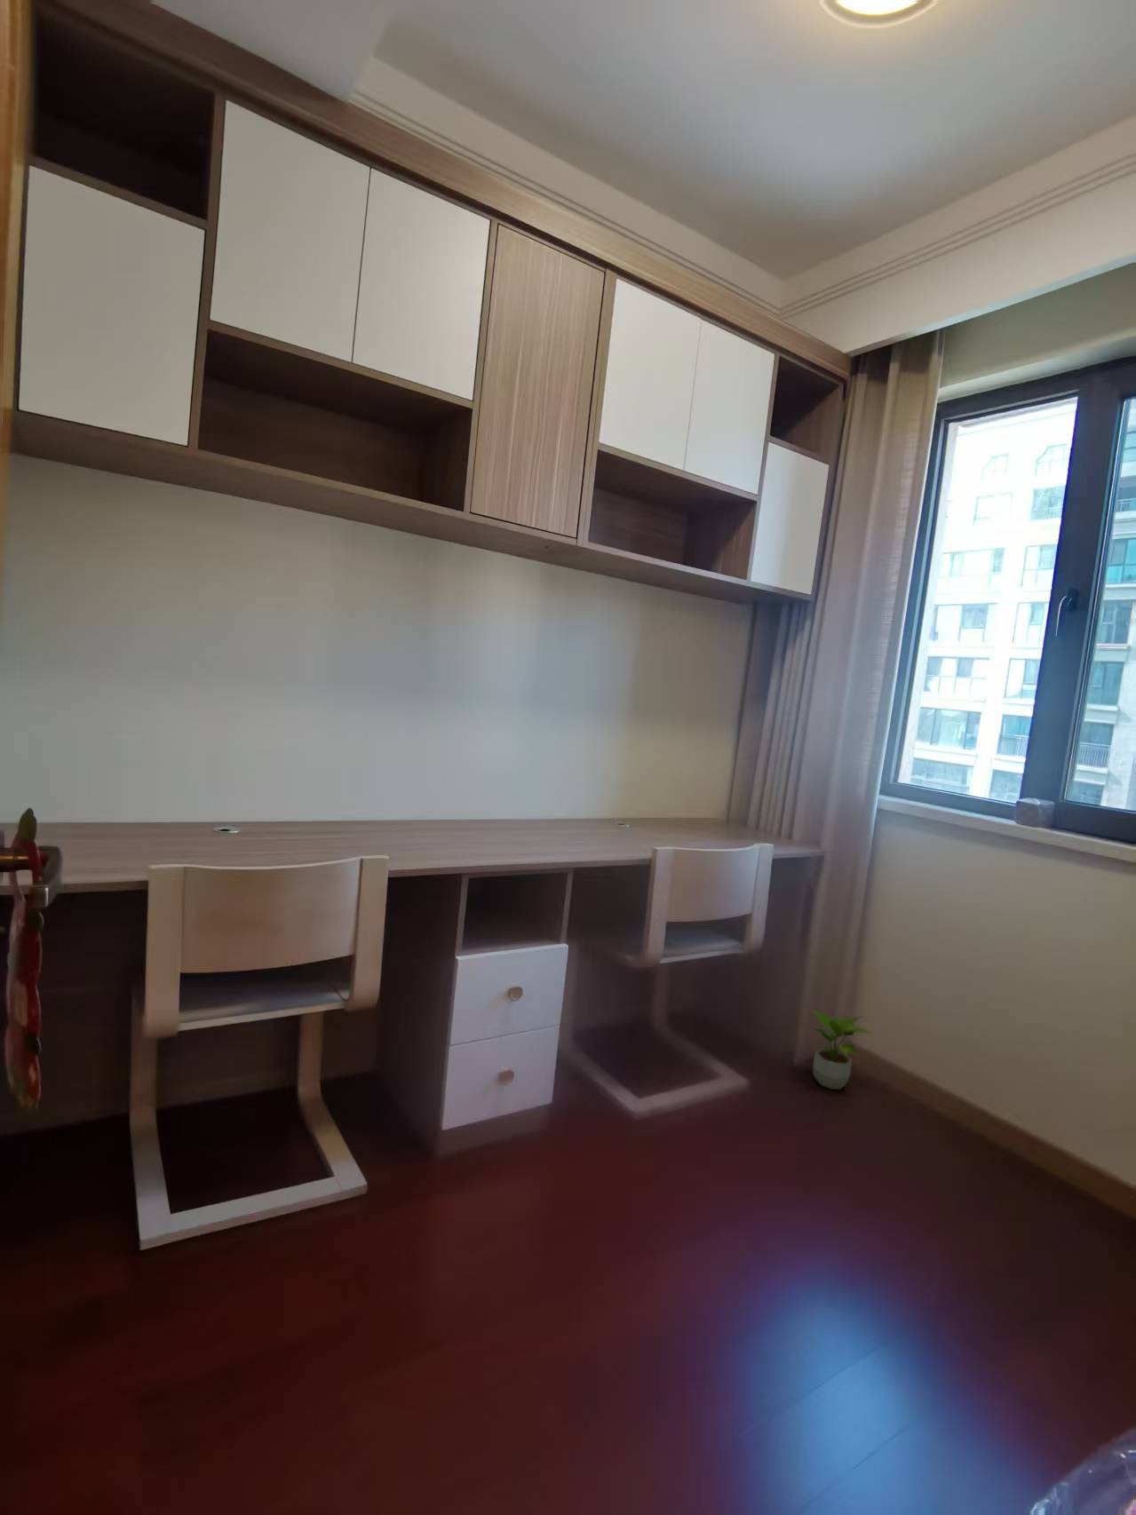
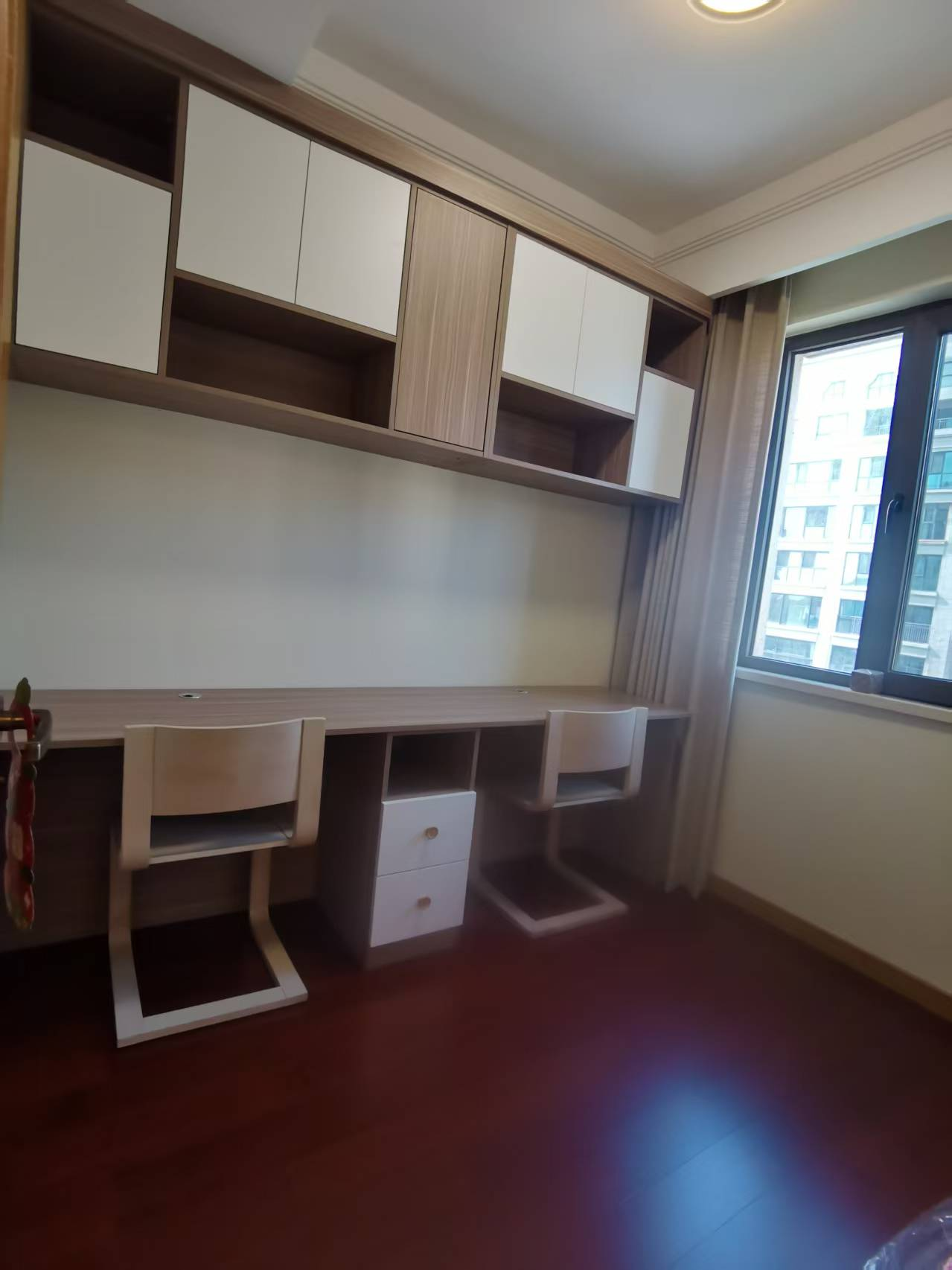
- potted plant [807,1008,873,1090]
